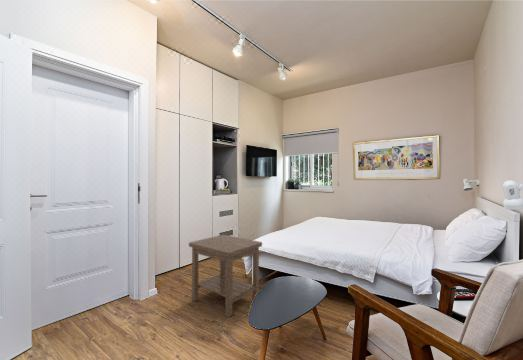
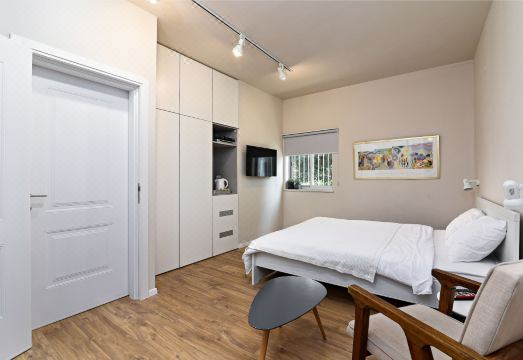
- side table [188,234,263,318]
